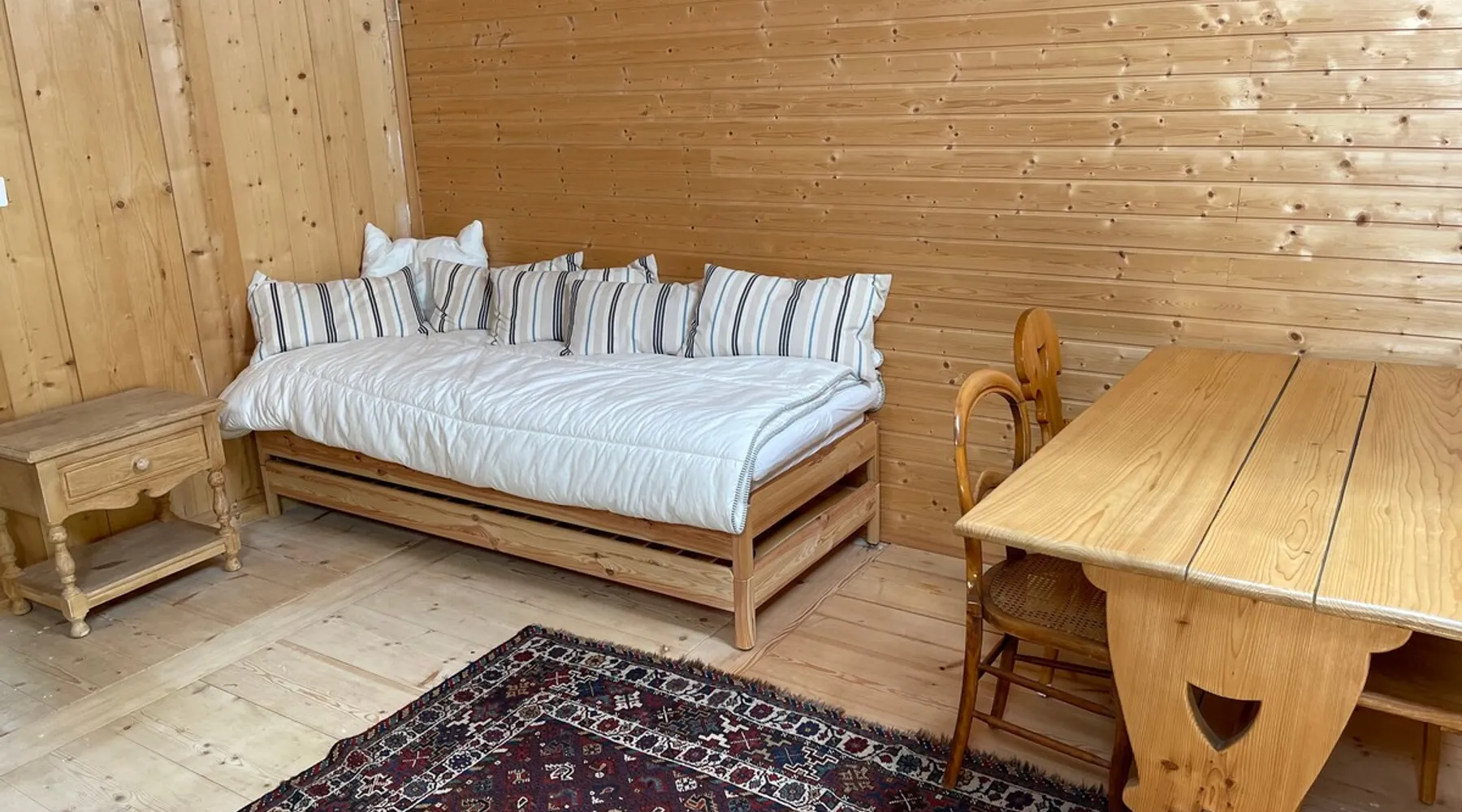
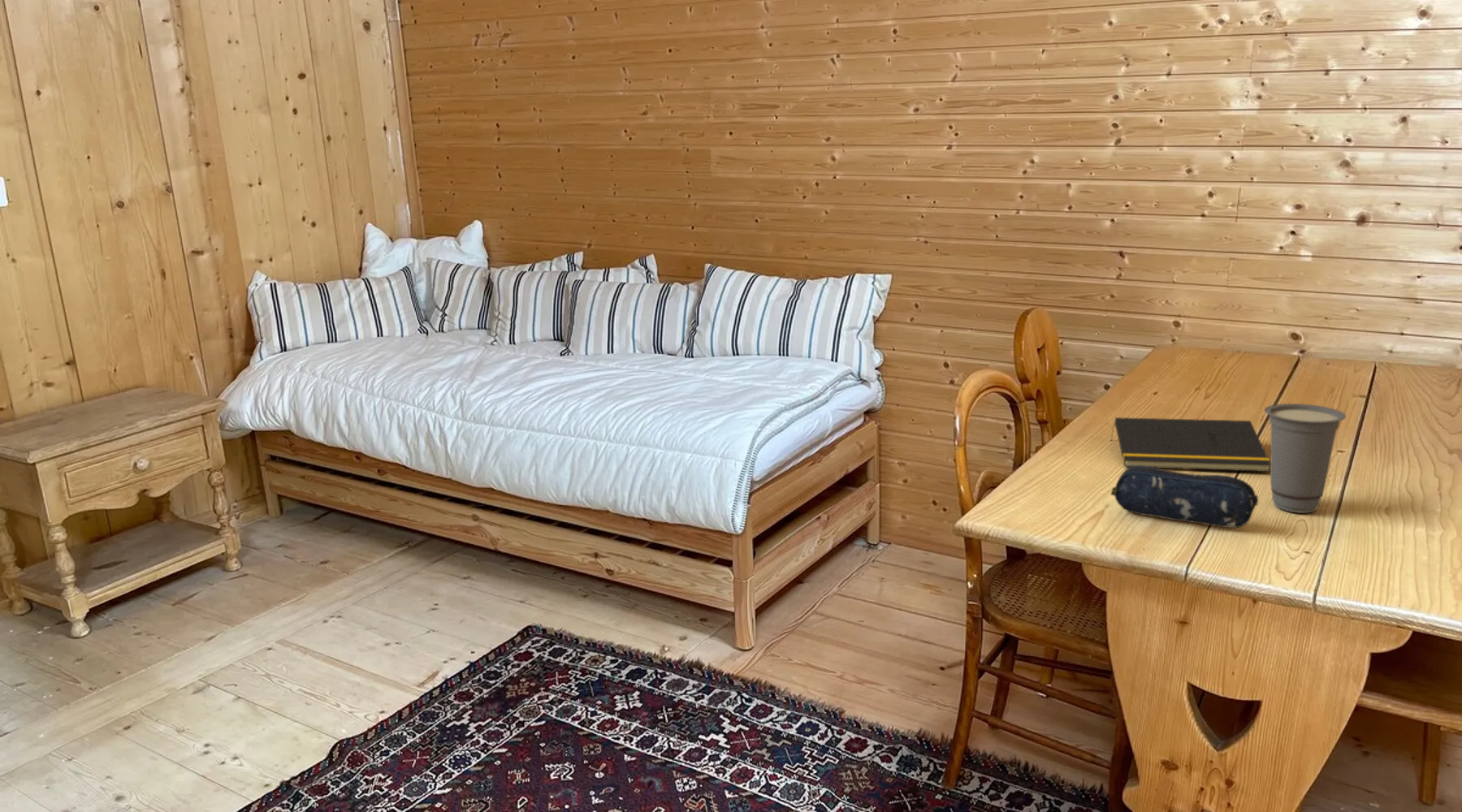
+ cup [1264,403,1347,514]
+ notepad [1109,417,1271,473]
+ pencil case [1110,465,1259,529]
